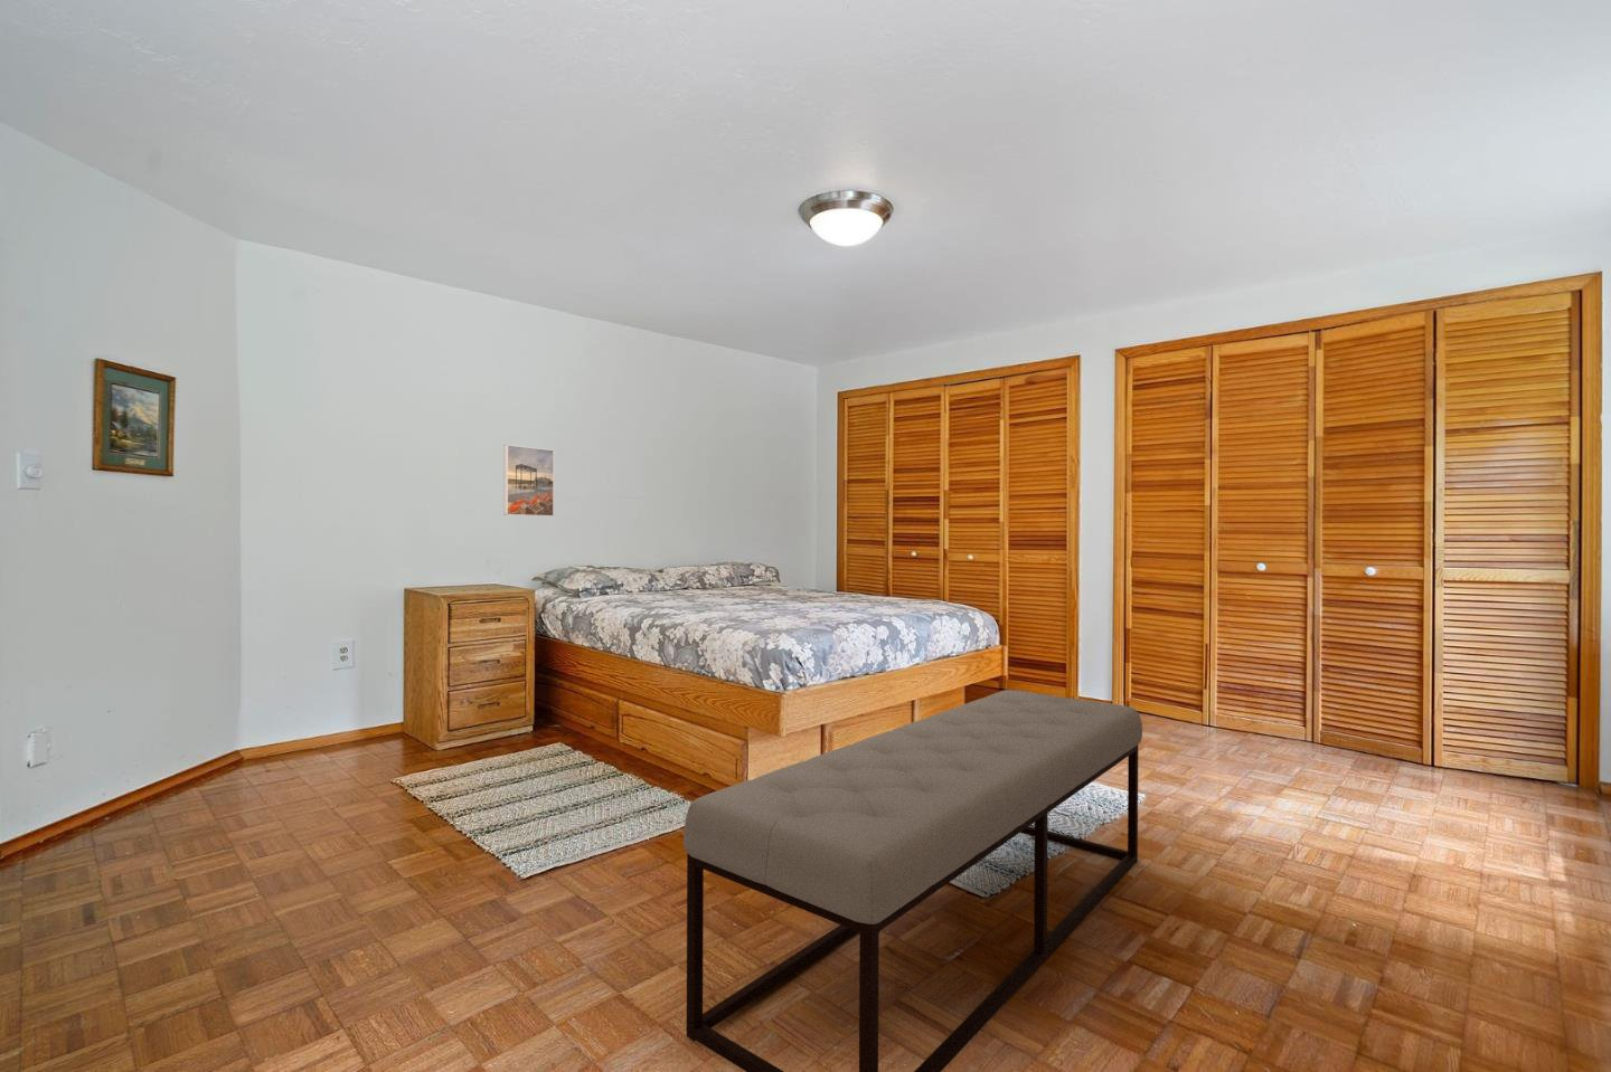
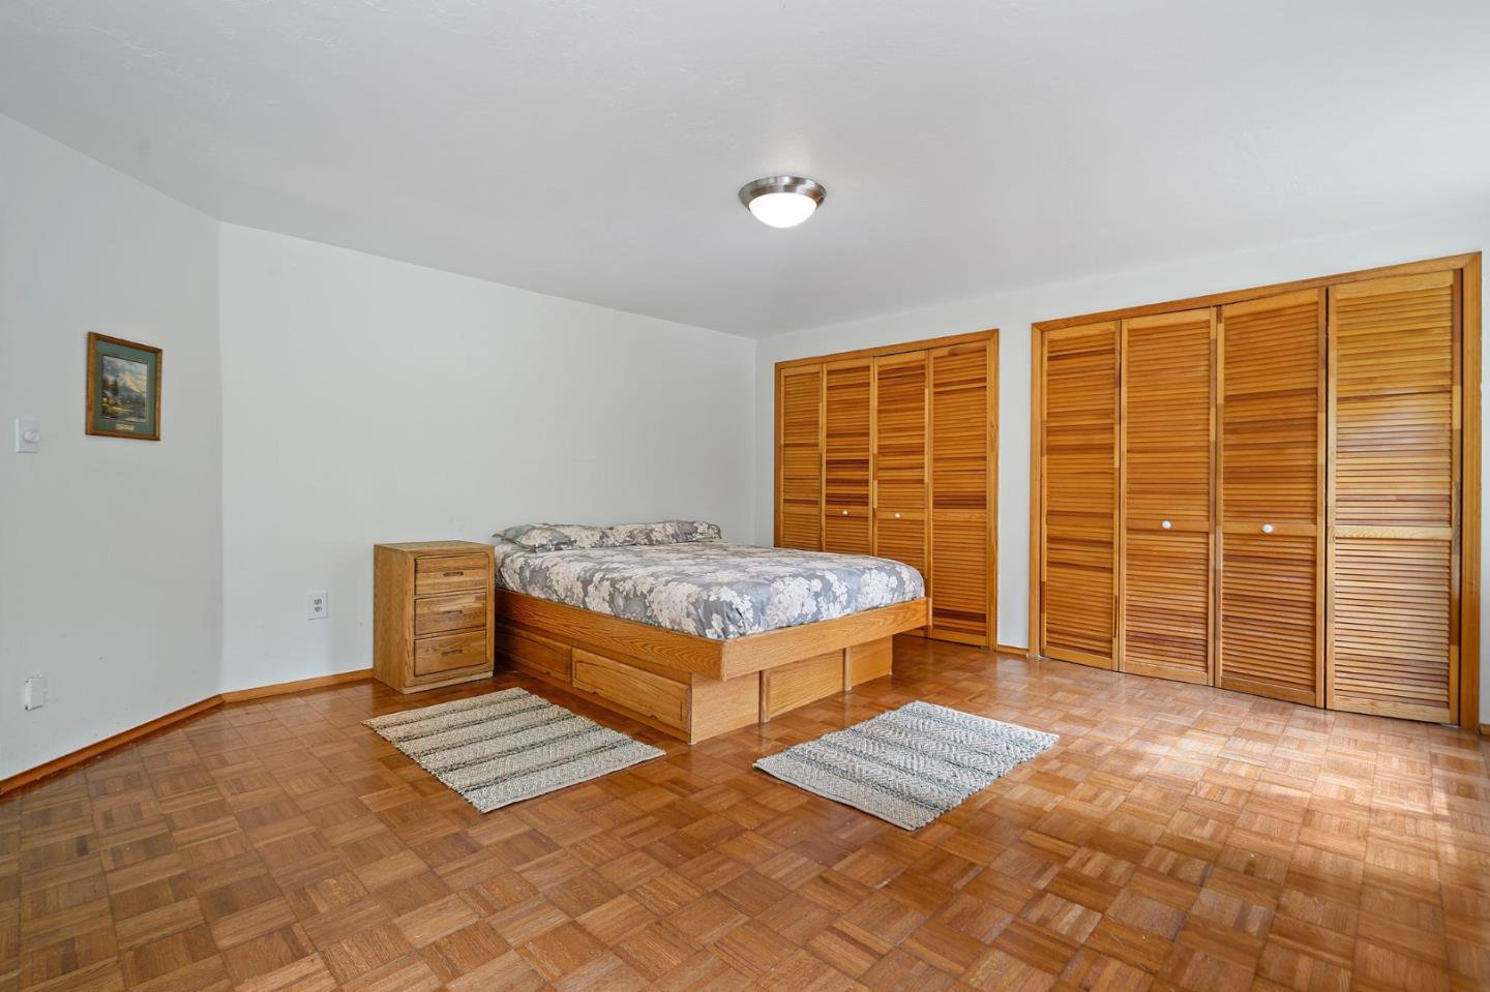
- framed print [503,444,555,518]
- bench [682,689,1143,1072]
